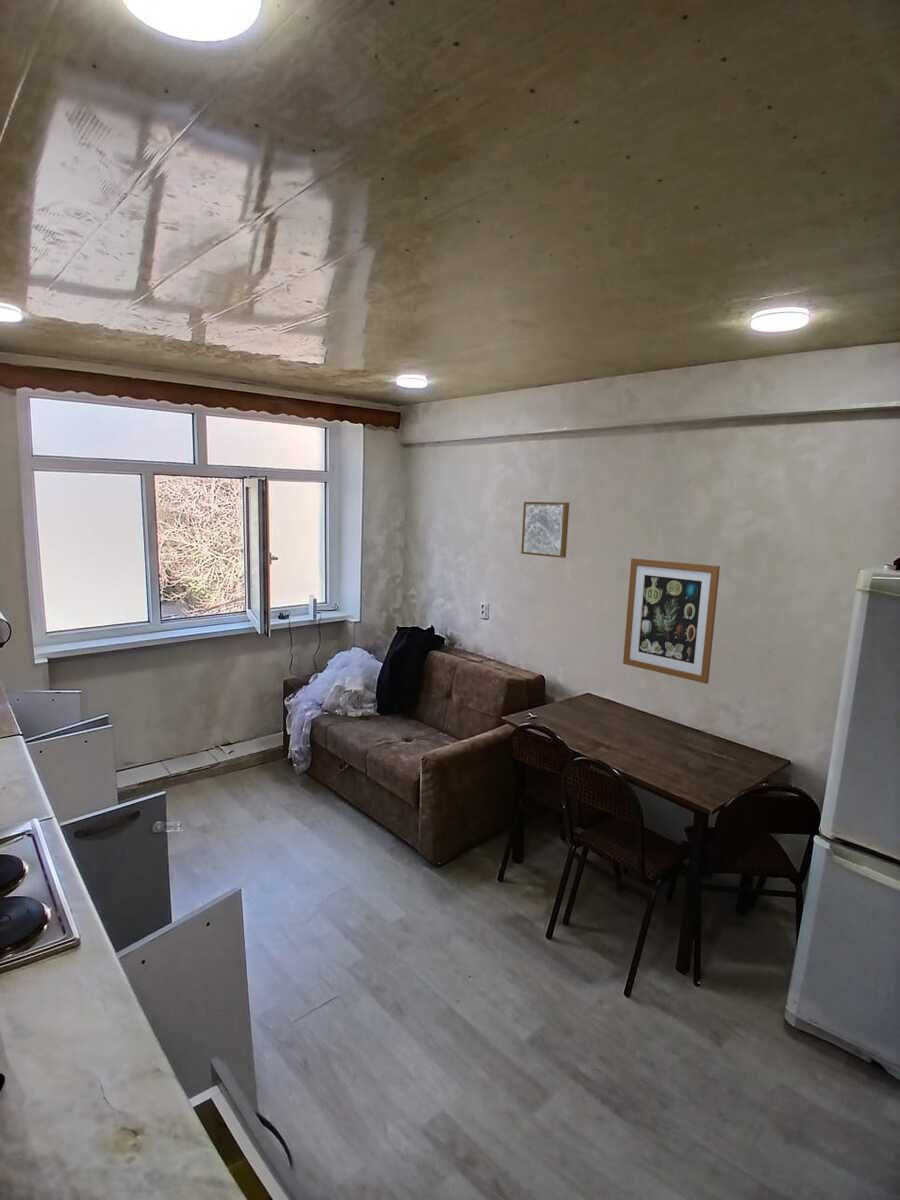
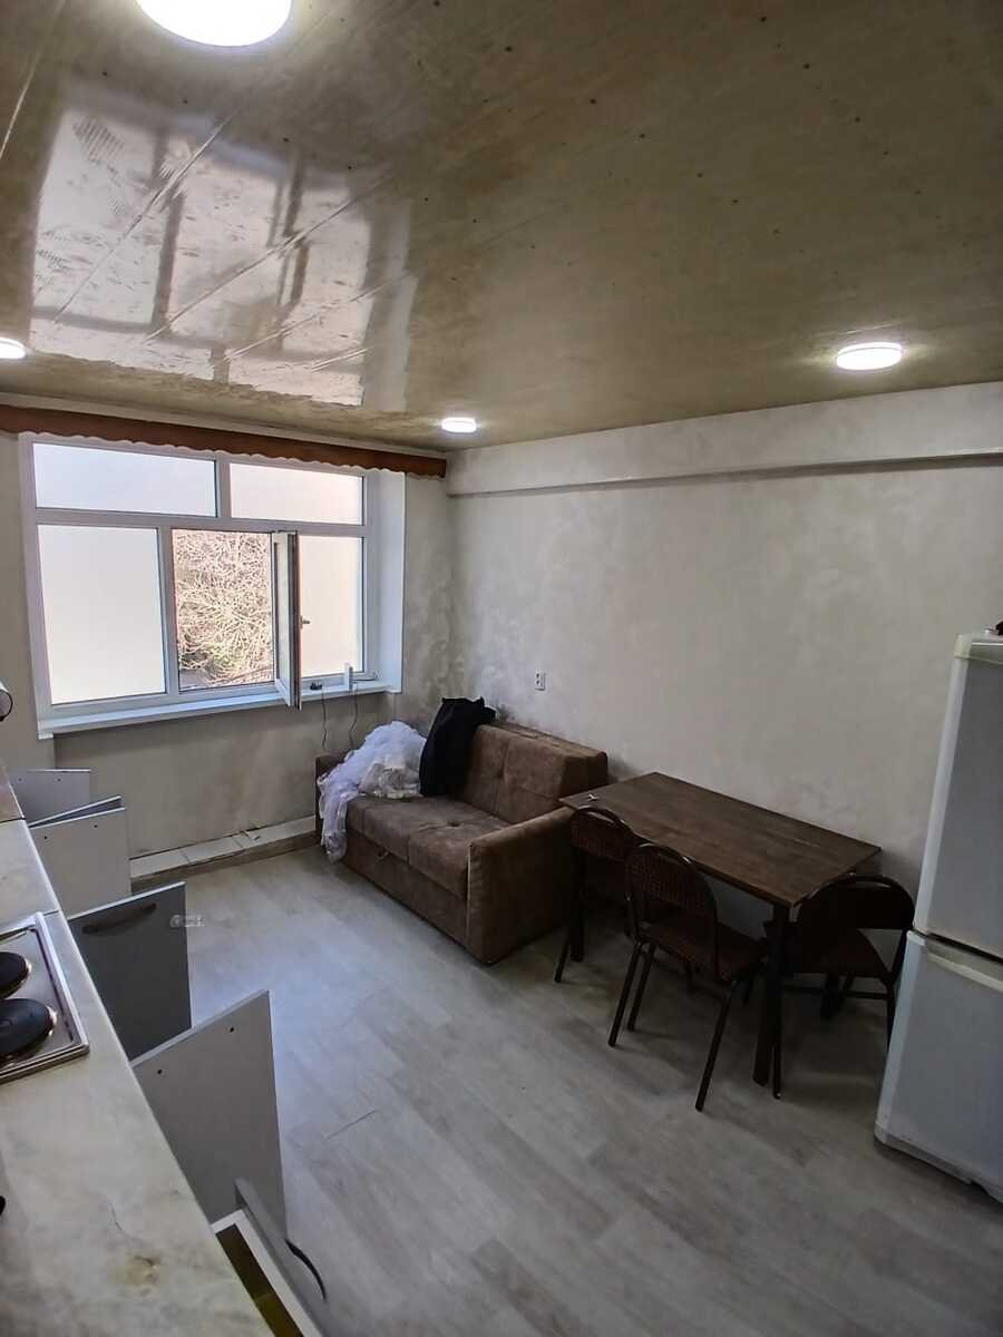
- wall art [520,501,570,559]
- wall art [622,557,721,685]
